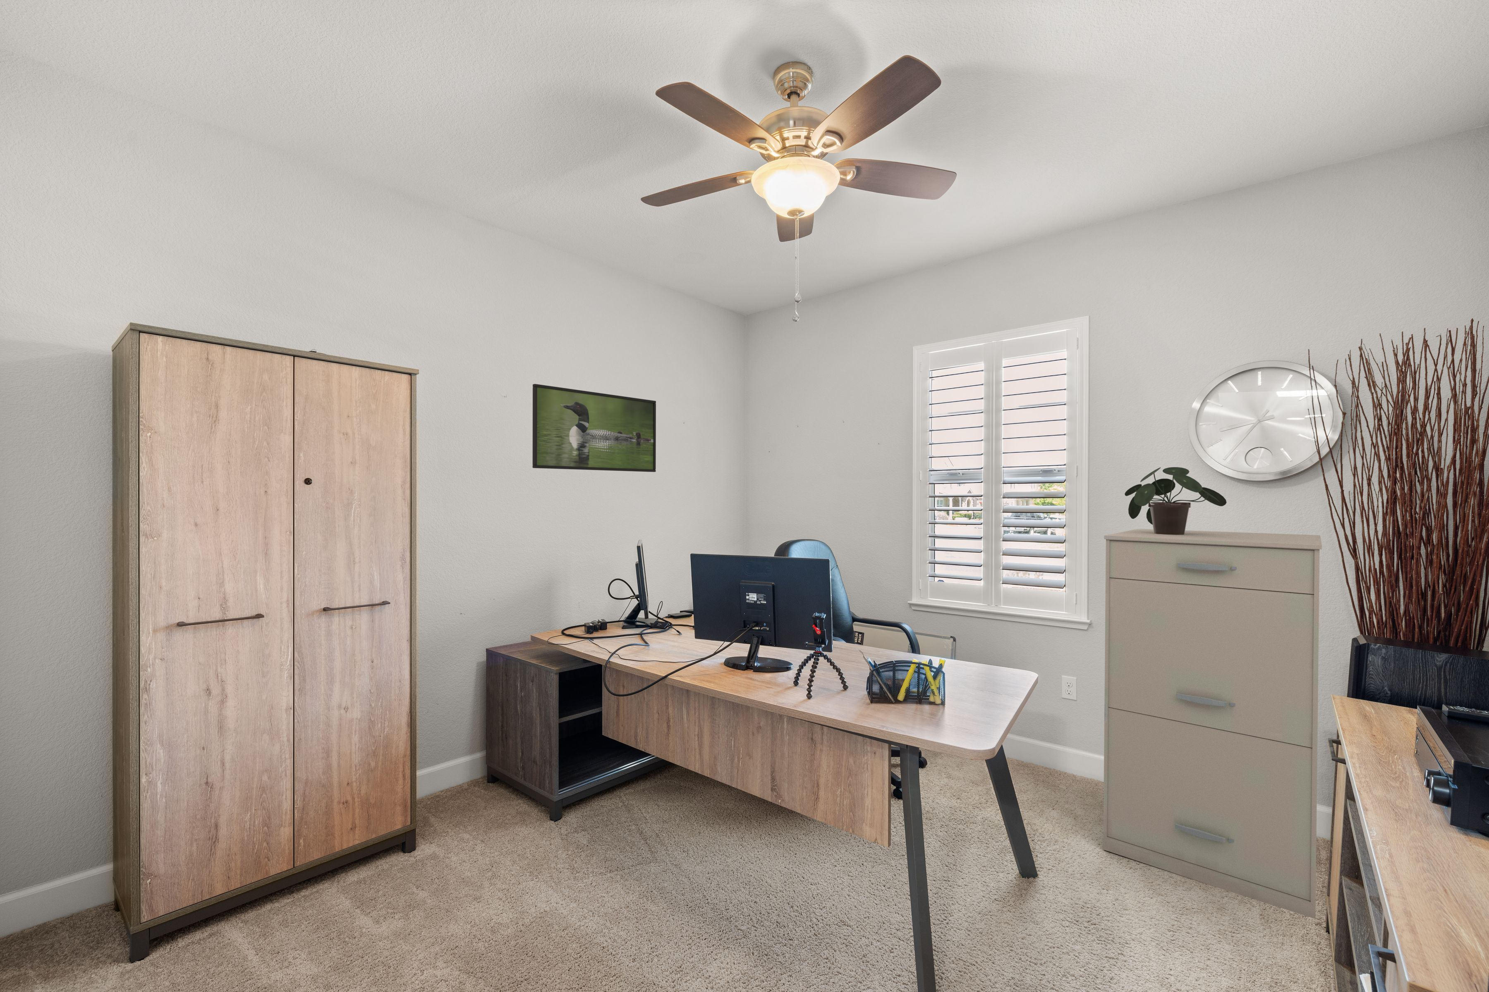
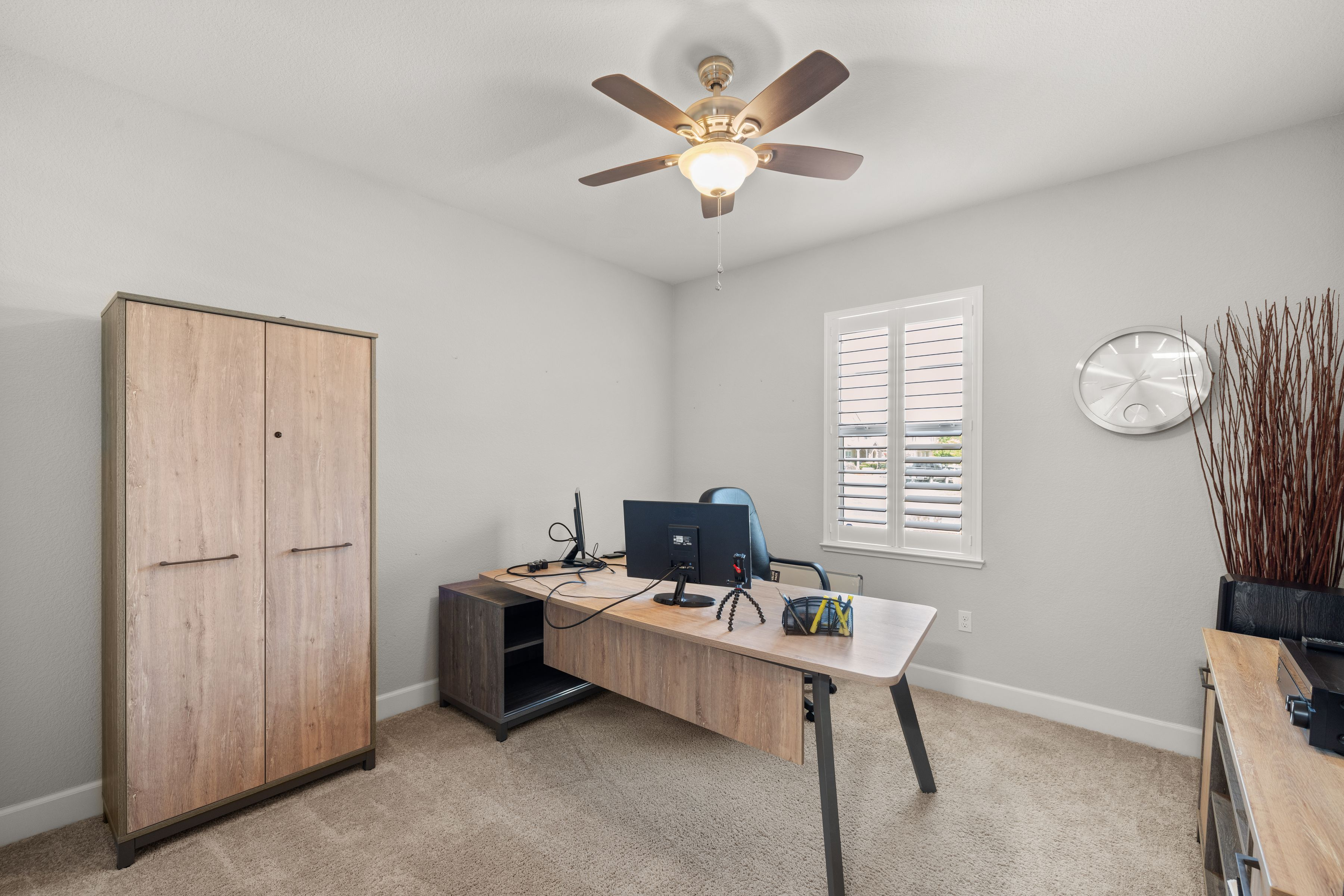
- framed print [532,383,656,473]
- potted plant [1125,466,1226,535]
- filing cabinet [1102,528,1323,919]
